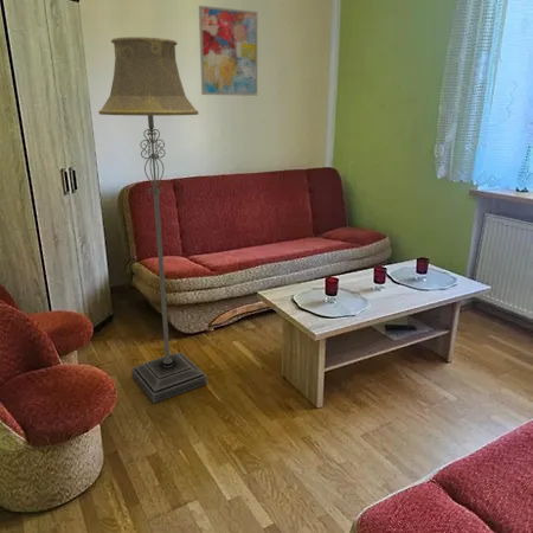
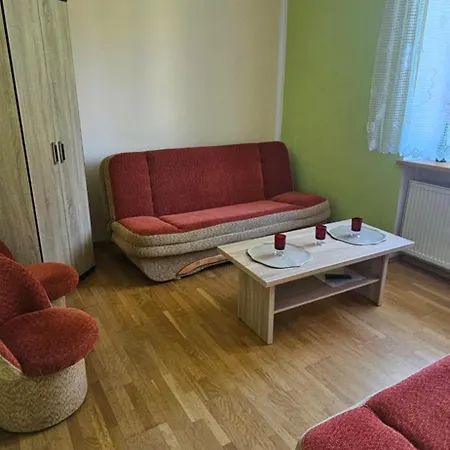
- floor lamp [97,36,208,404]
- wall art [198,5,258,97]
